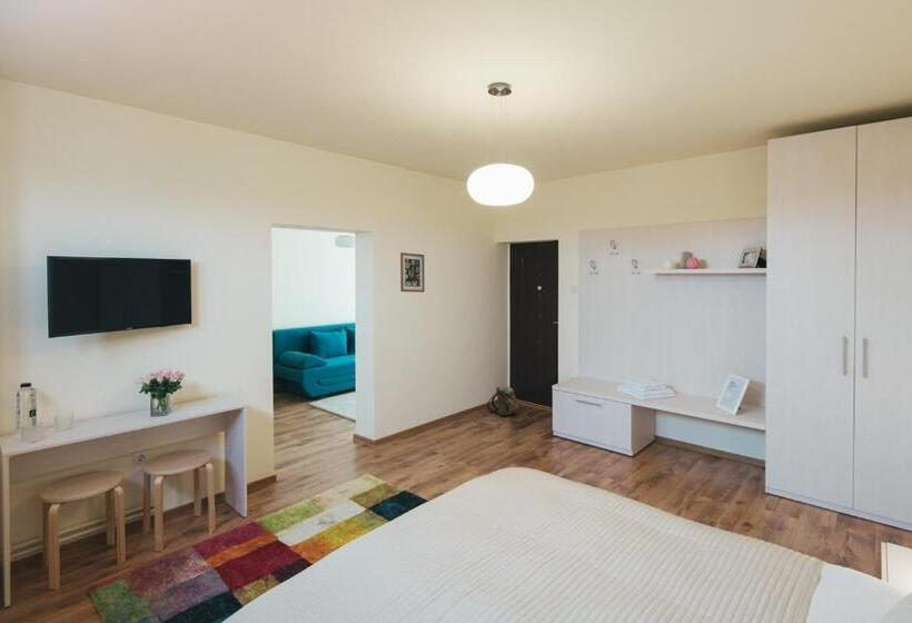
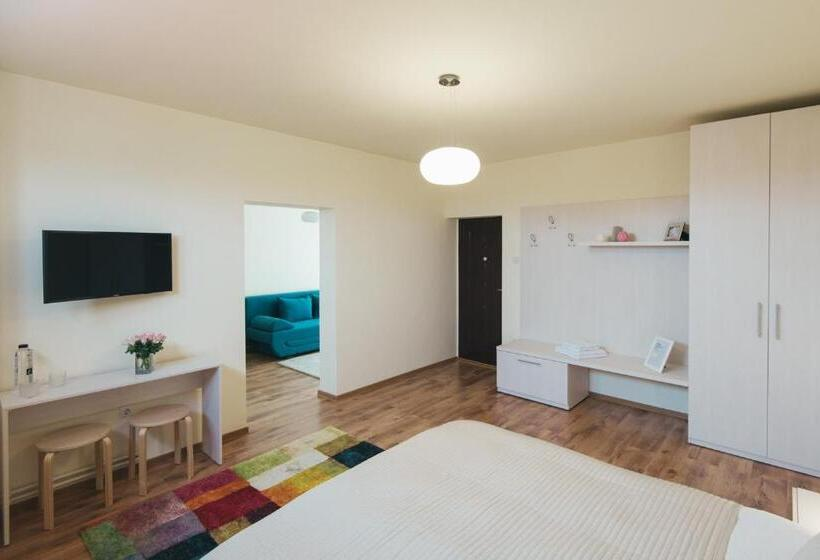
- wall art [399,251,426,294]
- backpack [486,386,519,417]
